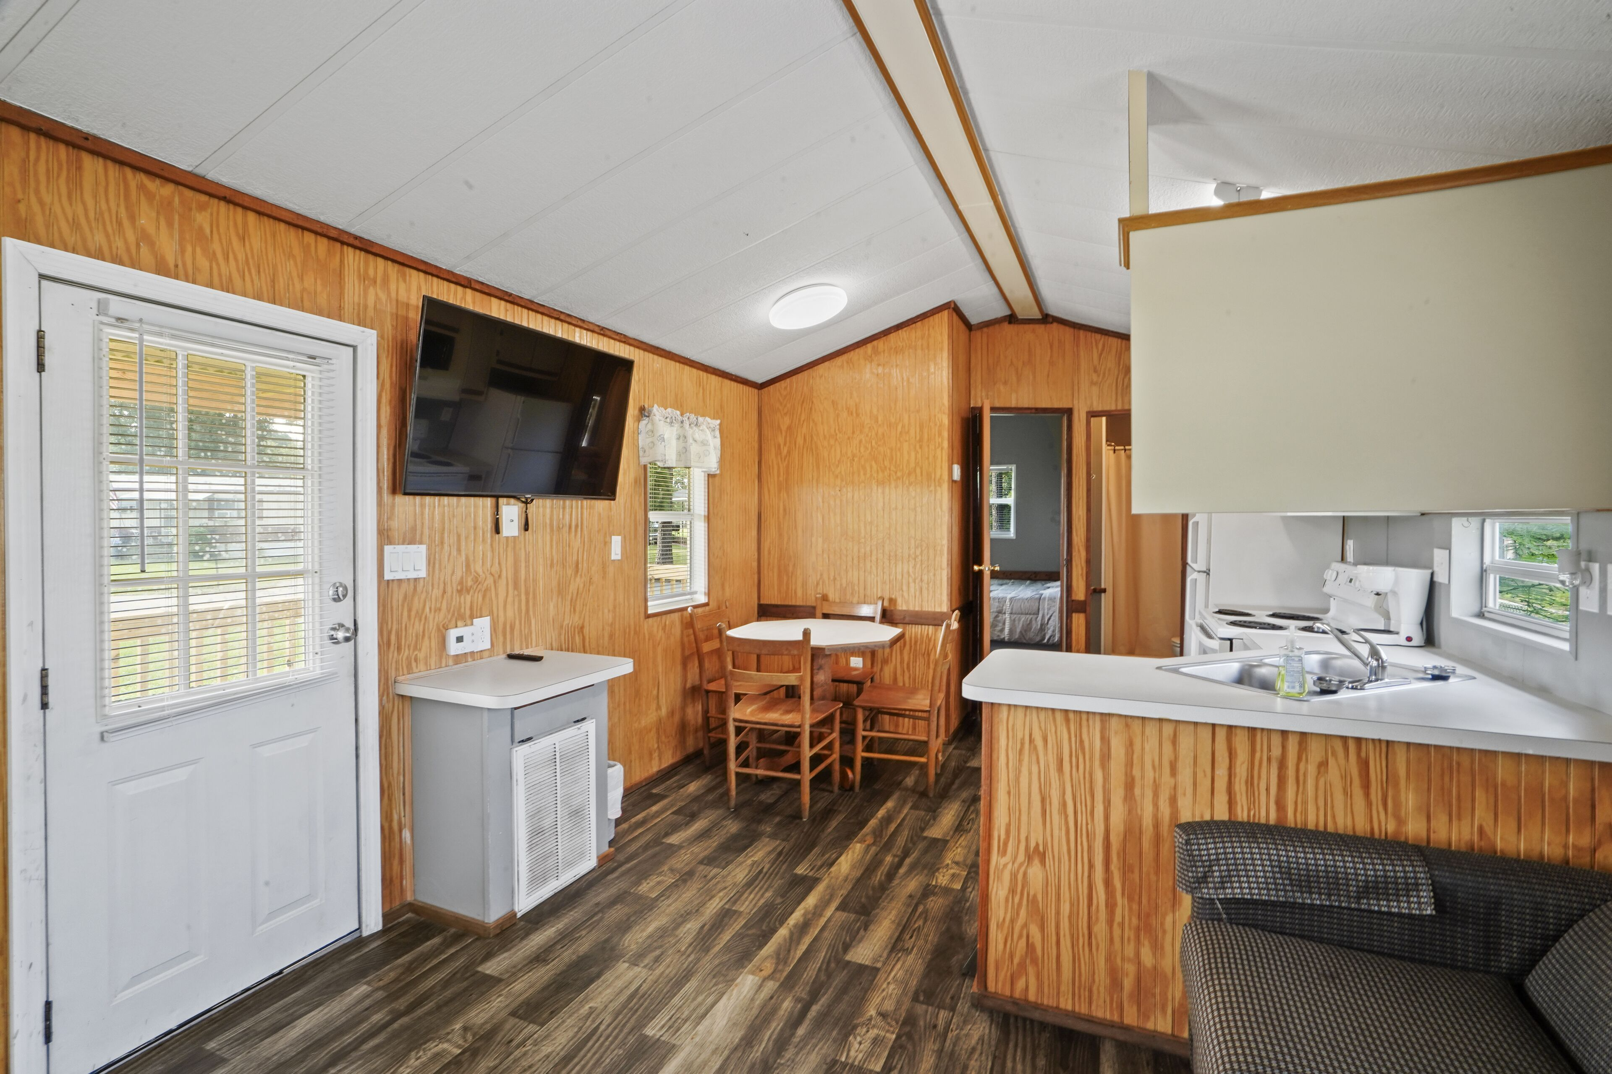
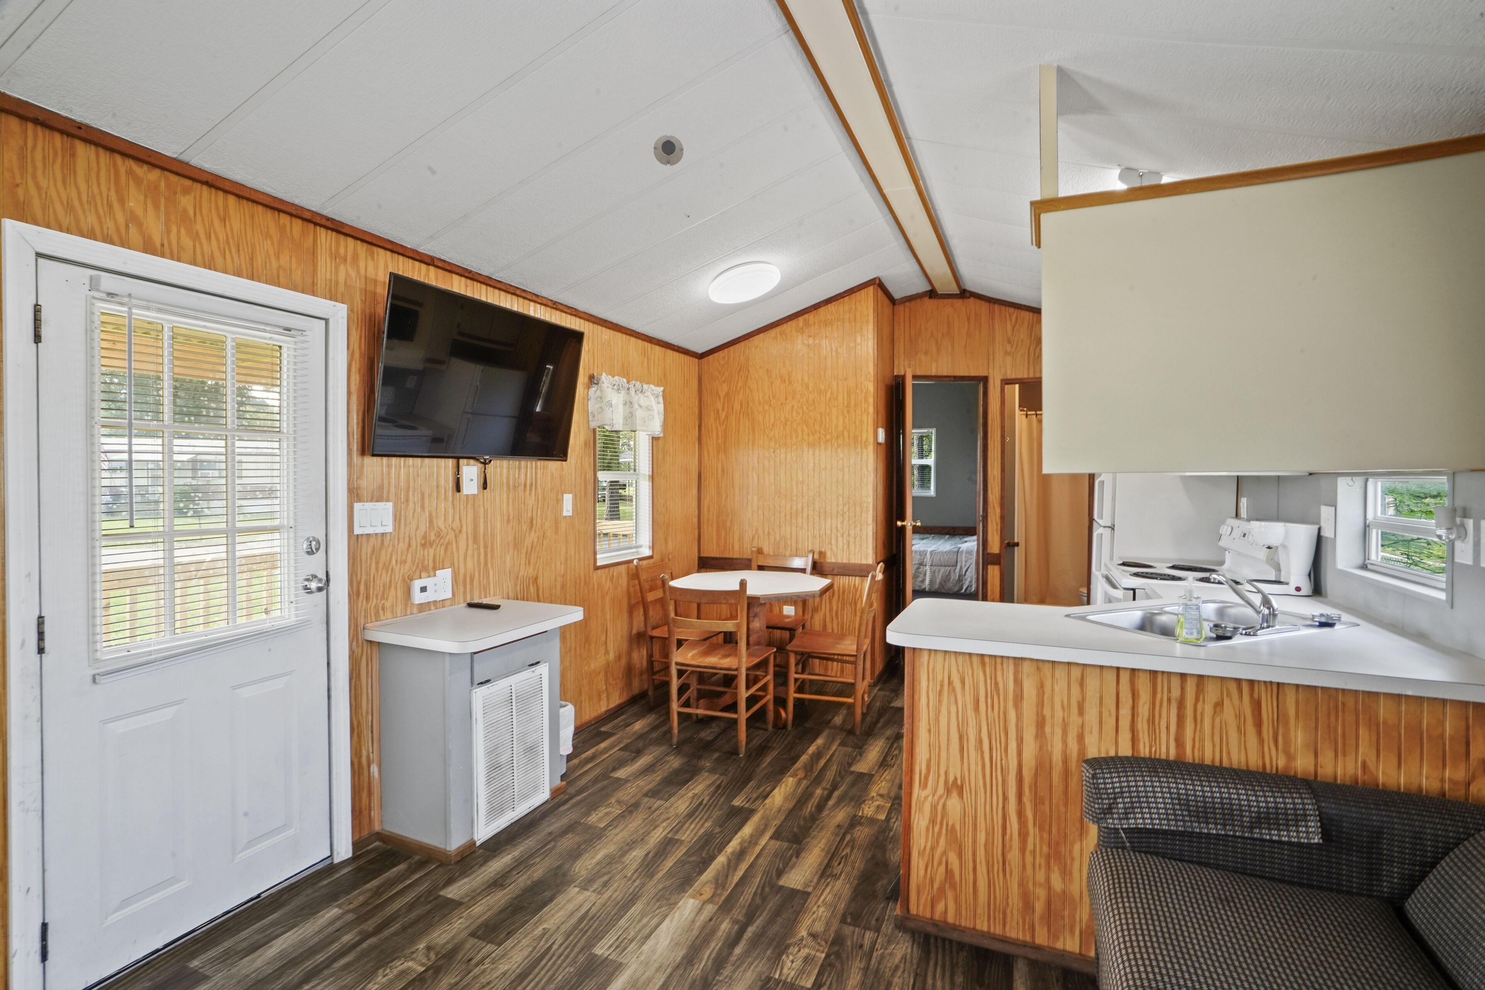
+ smoke detector [653,135,684,167]
